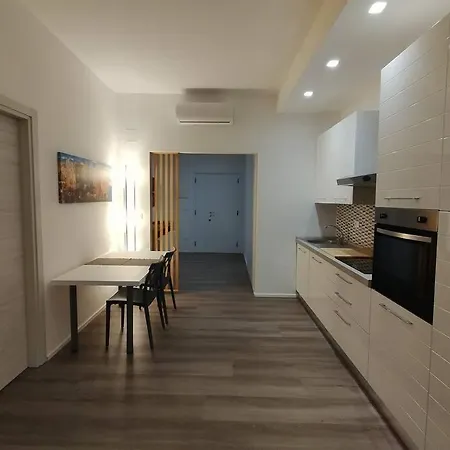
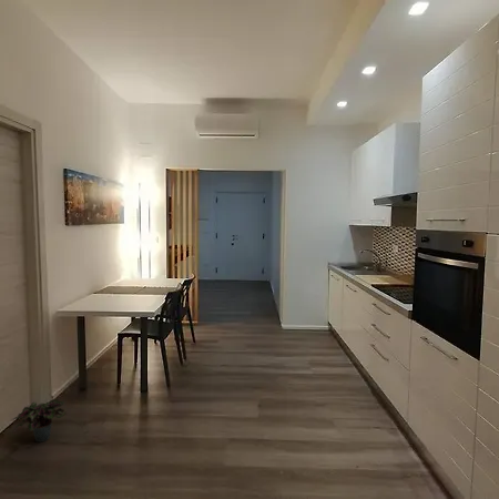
+ potted plant [9,398,68,444]
